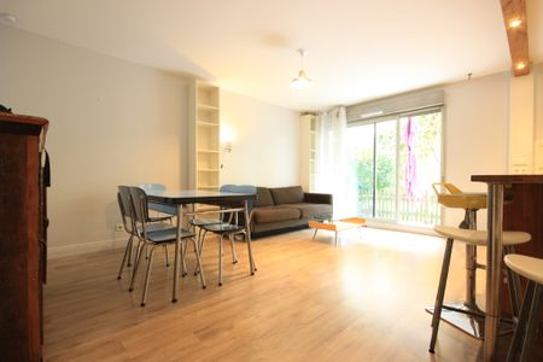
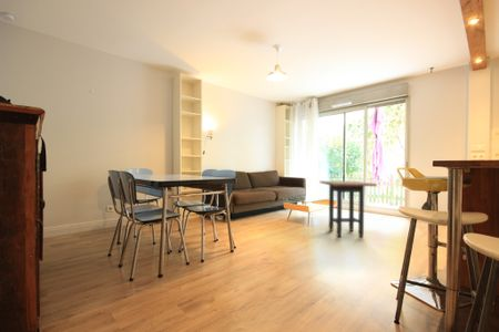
+ side table [318,180,378,238]
